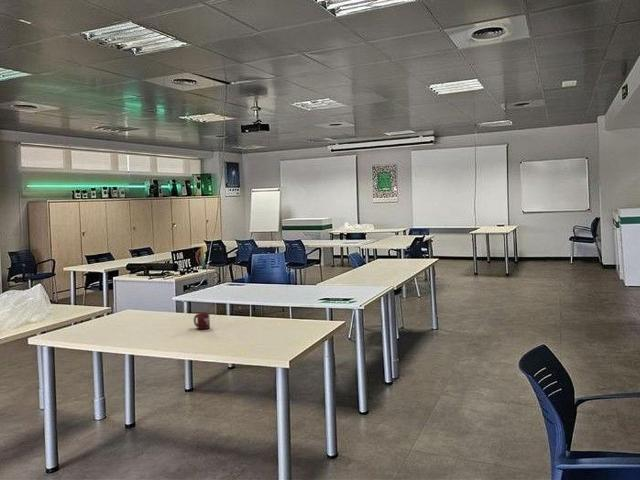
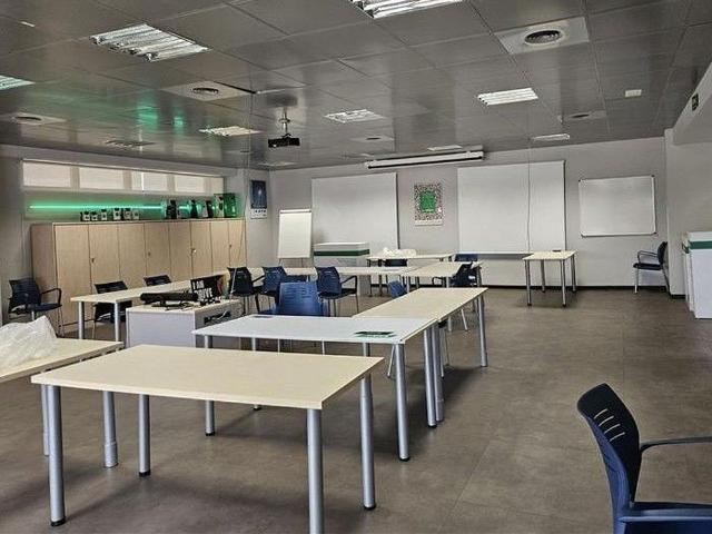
- cup [193,312,211,330]
